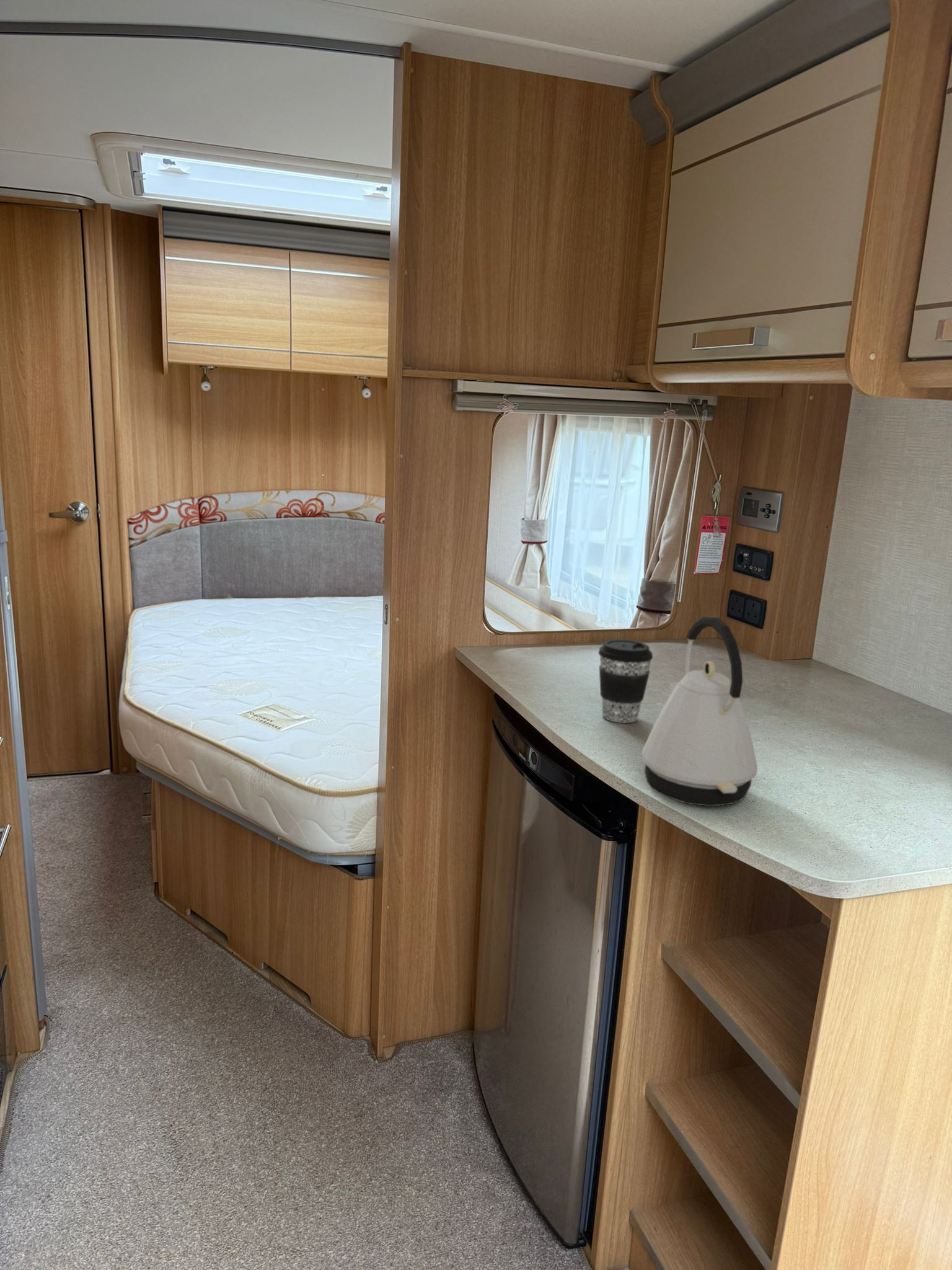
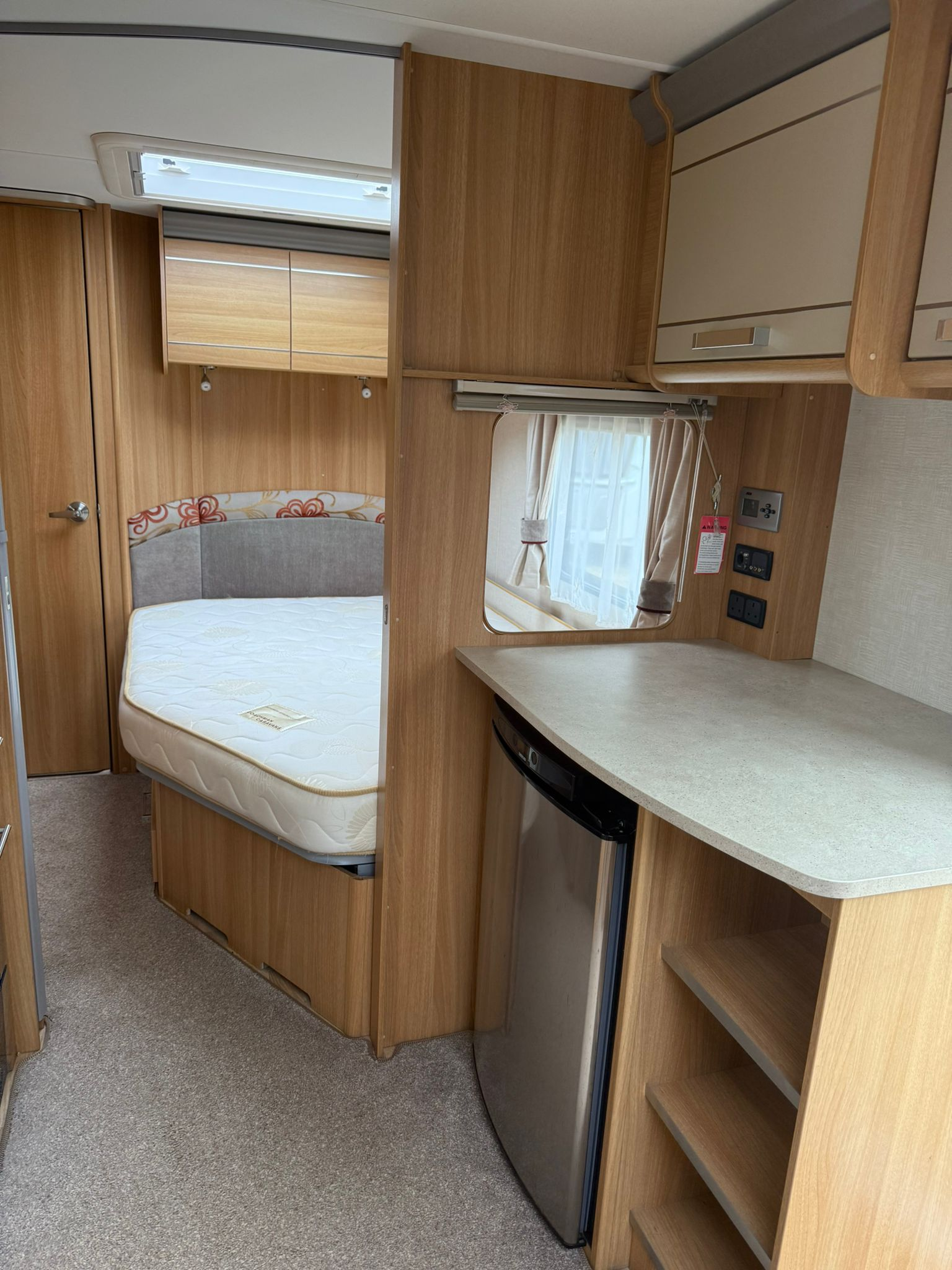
- coffee cup [597,639,653,724]
- kettle [641,616,758,807]
